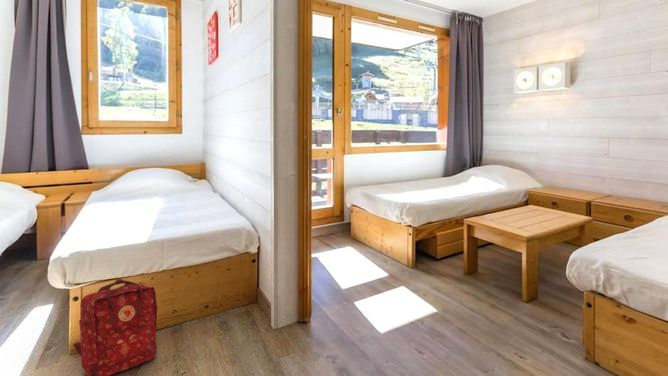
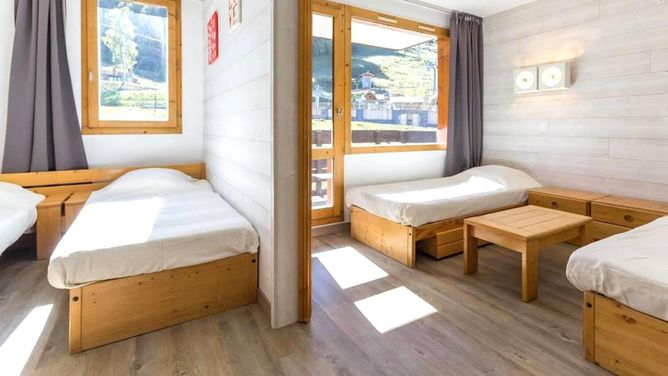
- backpack [72,278,159,376]
